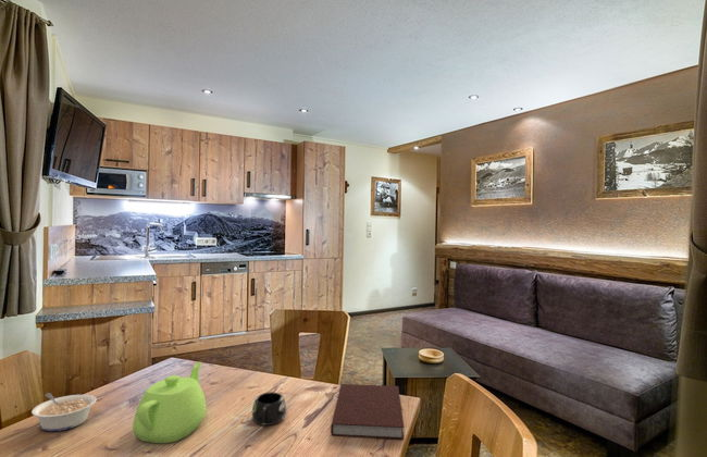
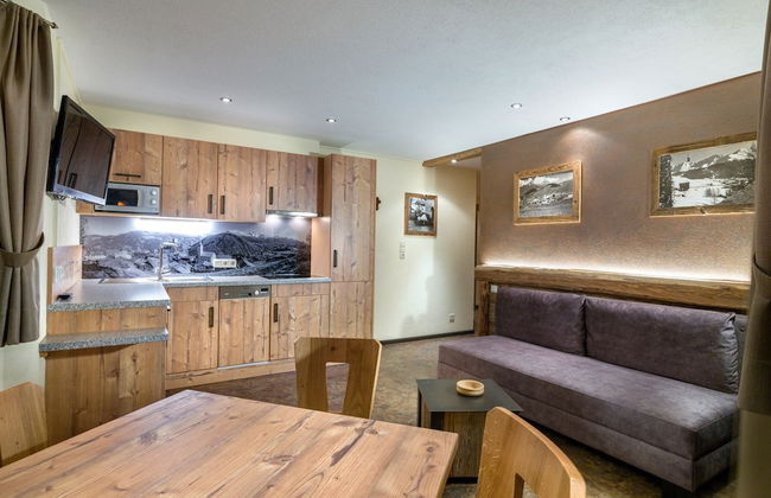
- mug [250,391,287,427]
- notebook [330,383,405,440]
- teapot [132,361,208,444]
- legume [30,392,98,432]
